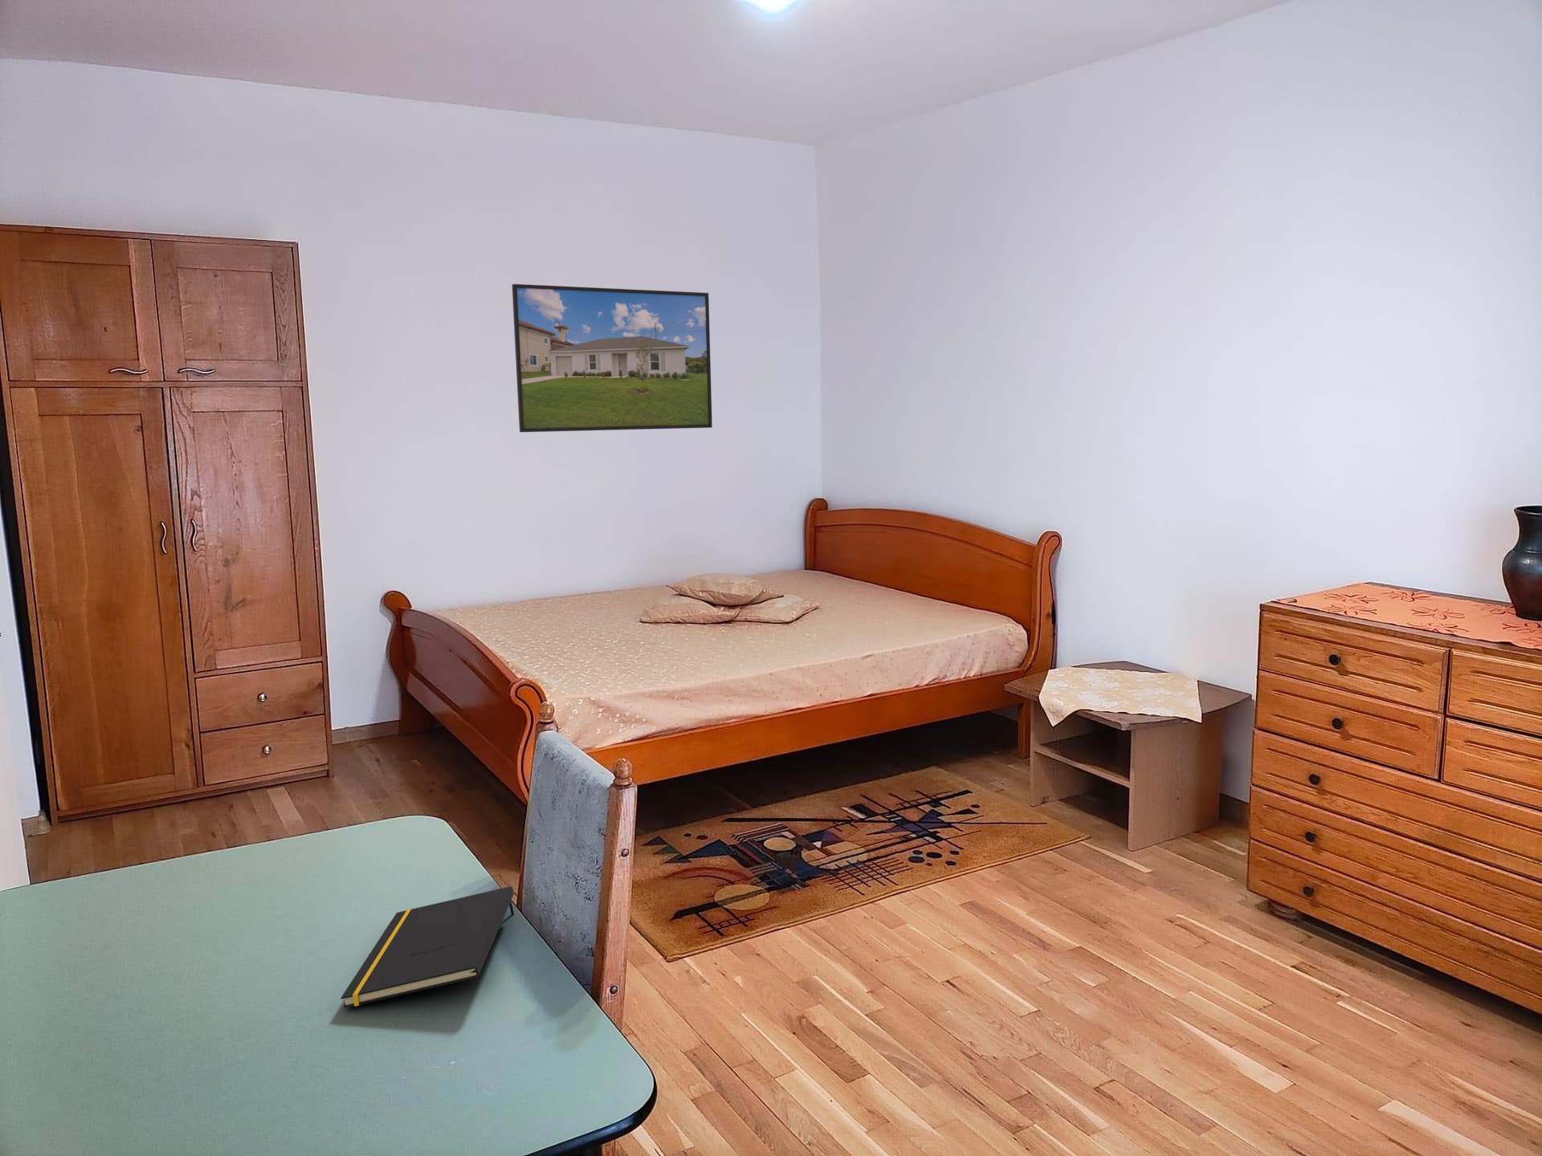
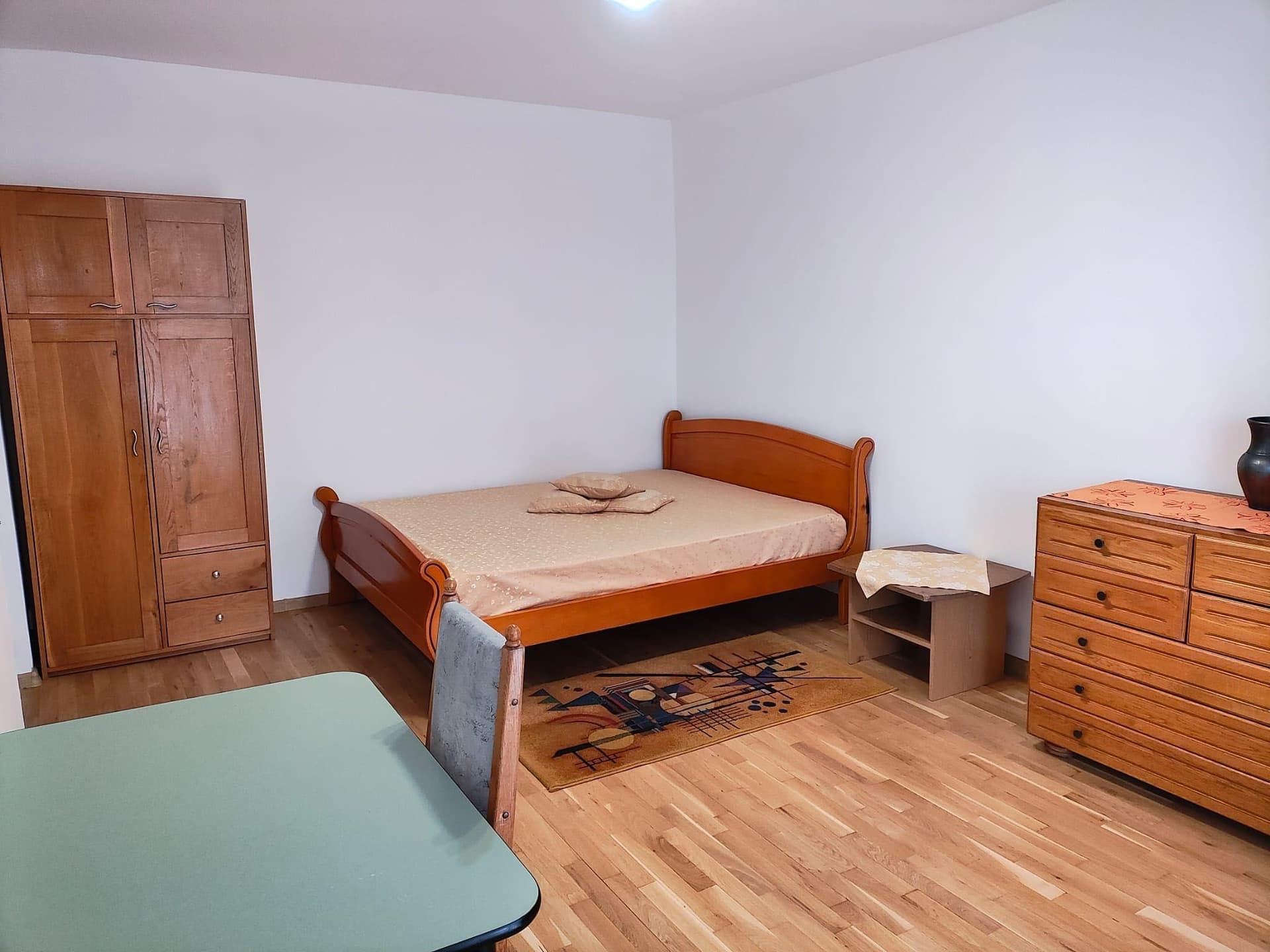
- notepad [340,885,515,1009]
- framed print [511,283,713,432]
